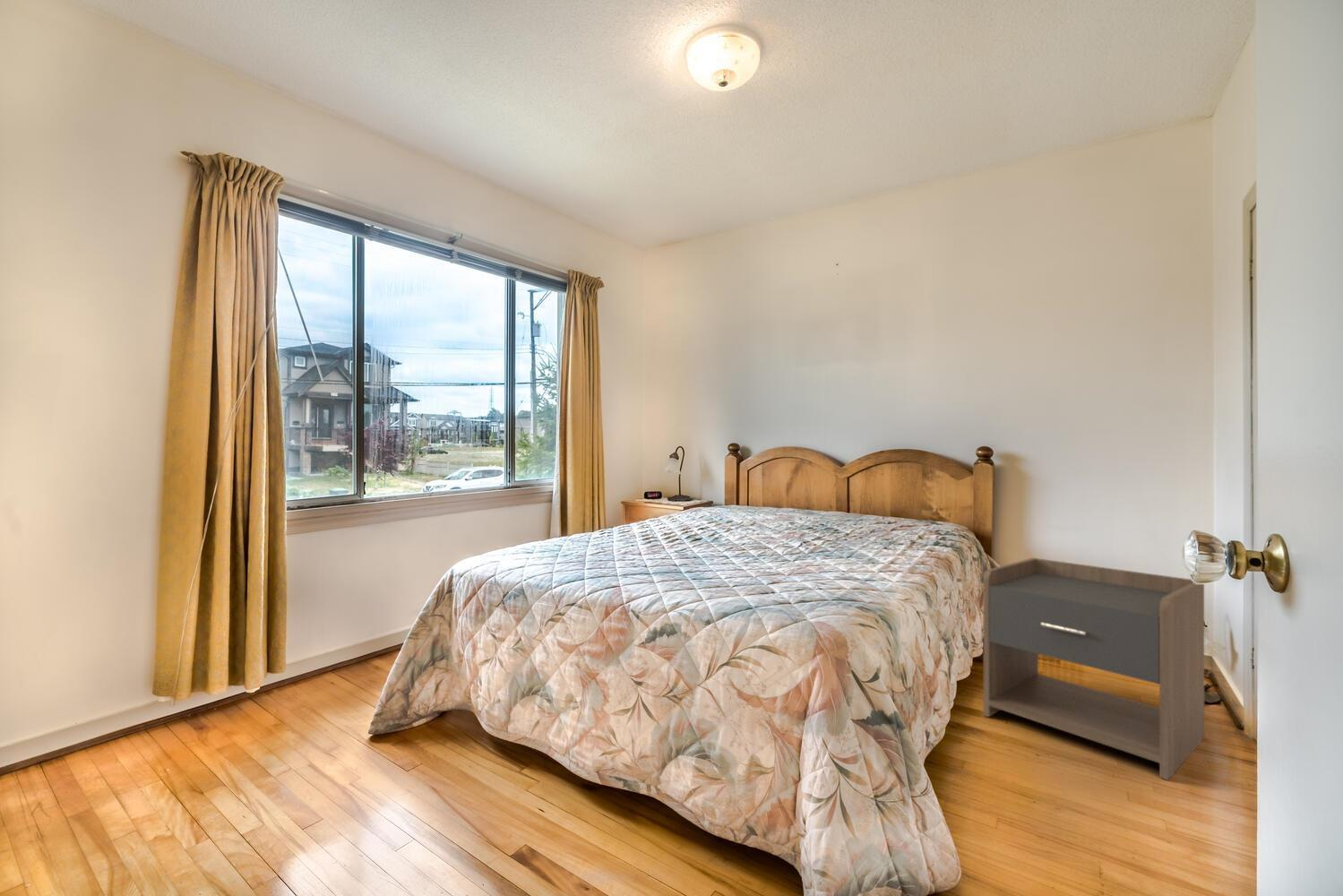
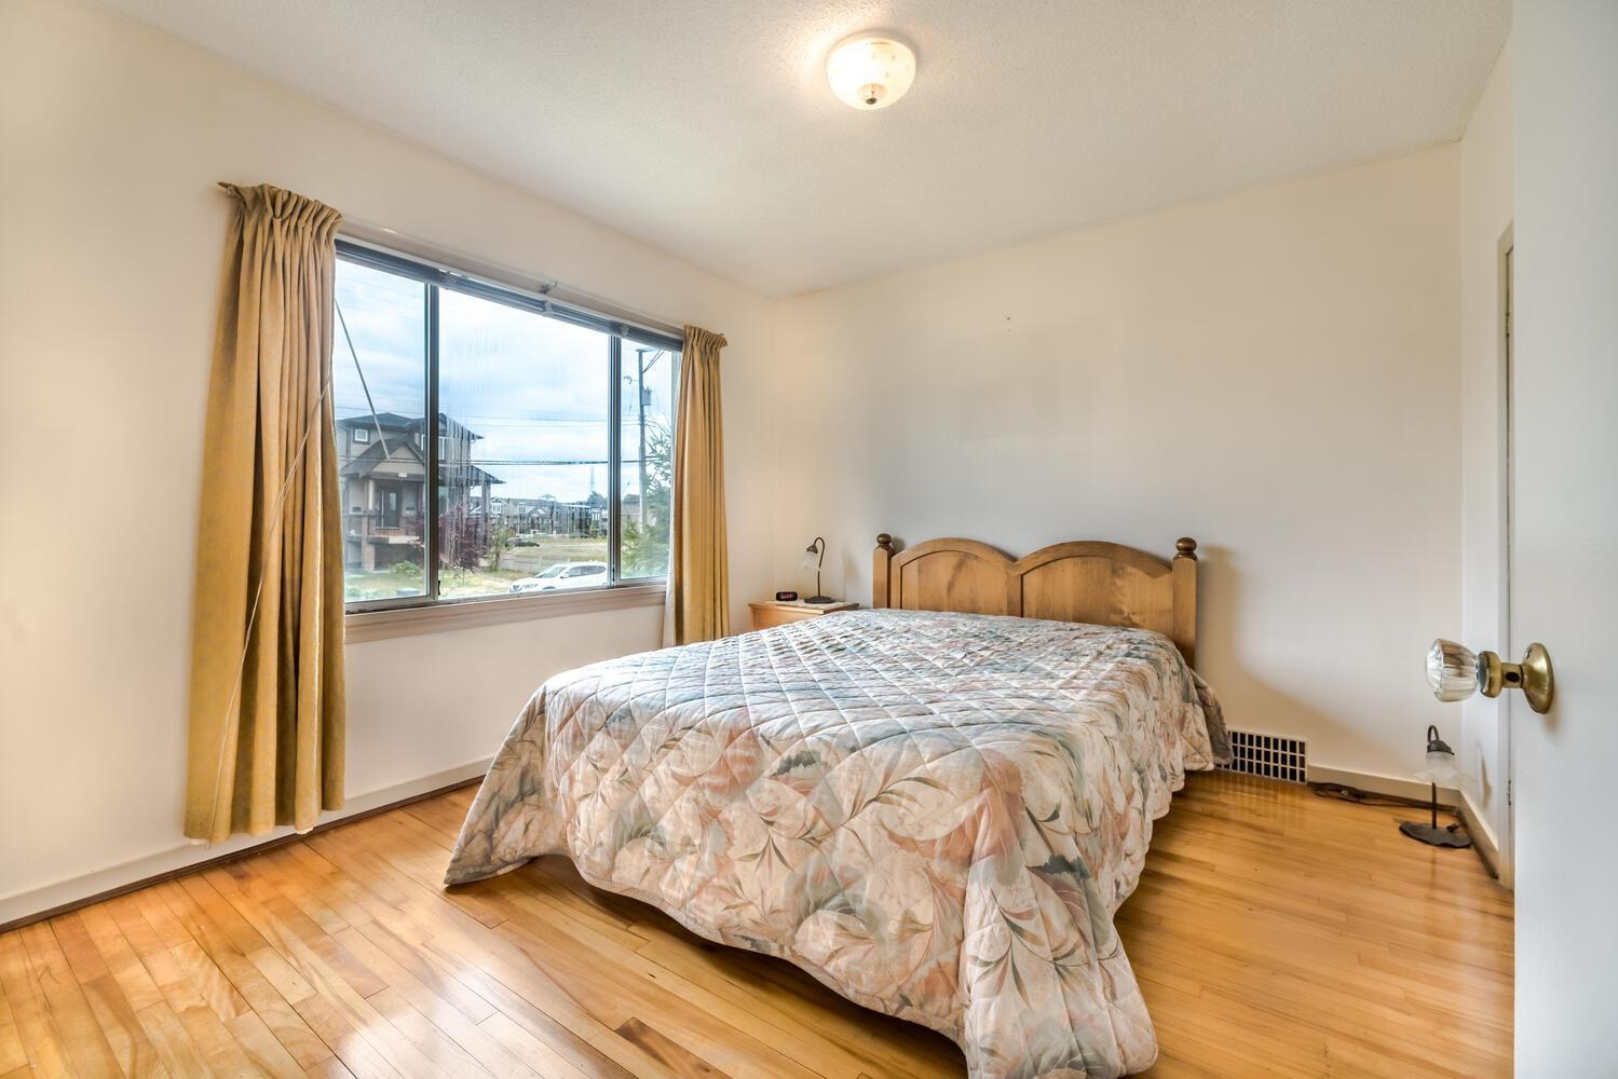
- nightstand [983,557,1205,781]
